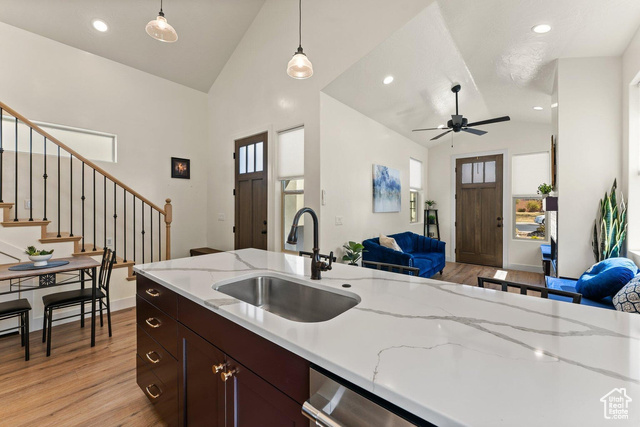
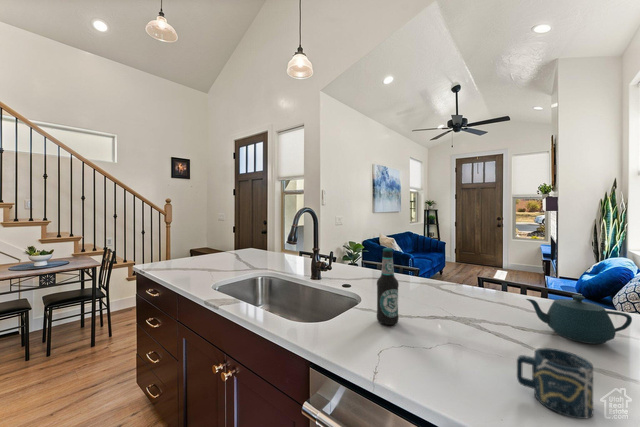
+ cup [516,347,594,420]
+ teapot [525,294,633,345]
+ bottle [376,247,400,326]
